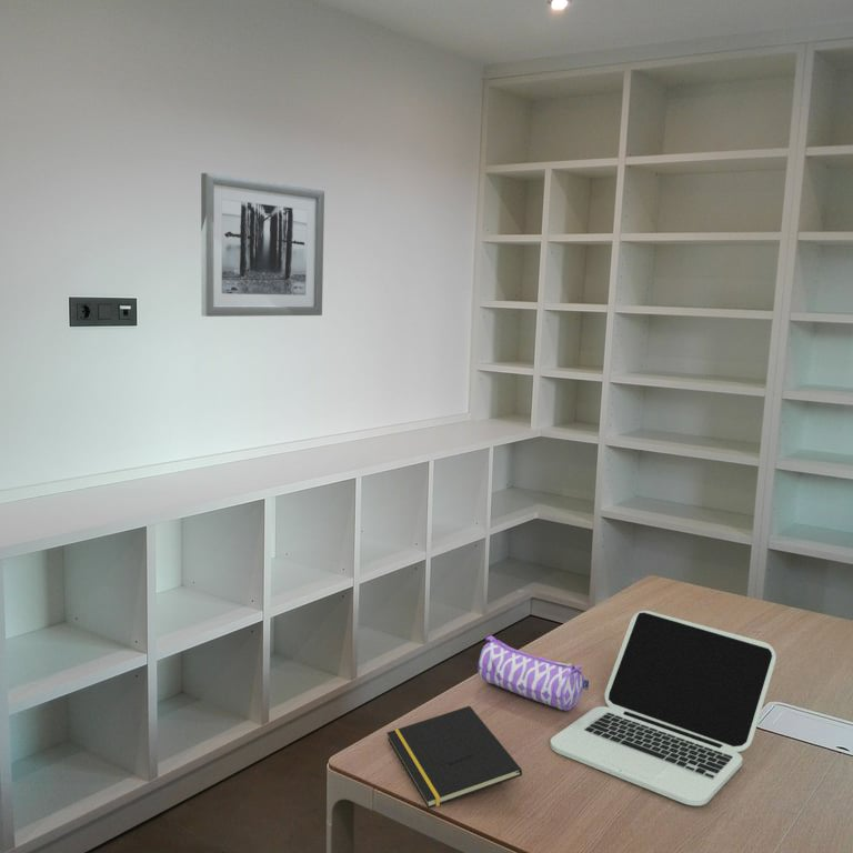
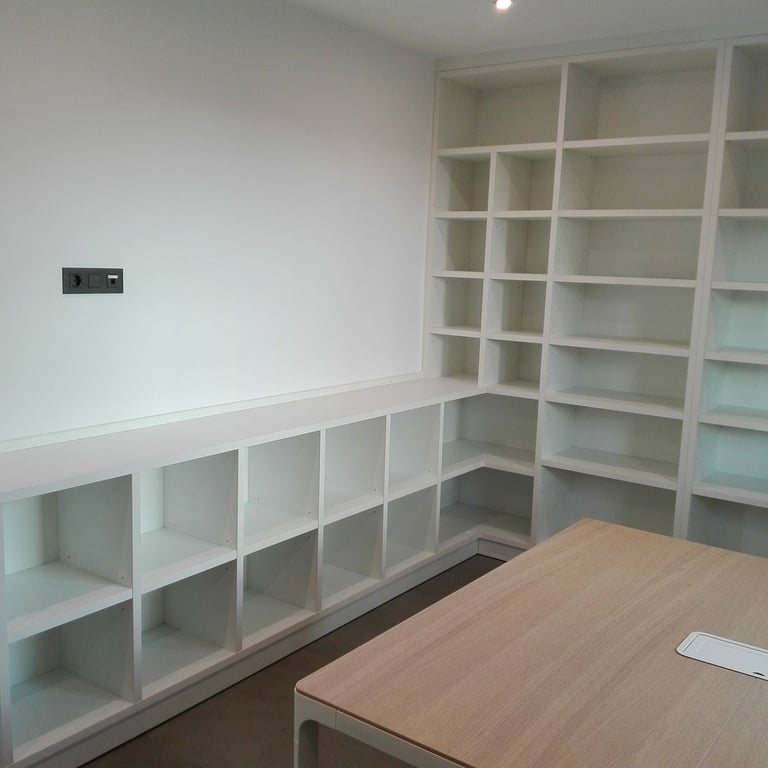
- notepad [387,705,523,810]
- pencil case [478,634,590,712]
- wall art [200,172,325,318]
- laptop [549,610,777,806]
